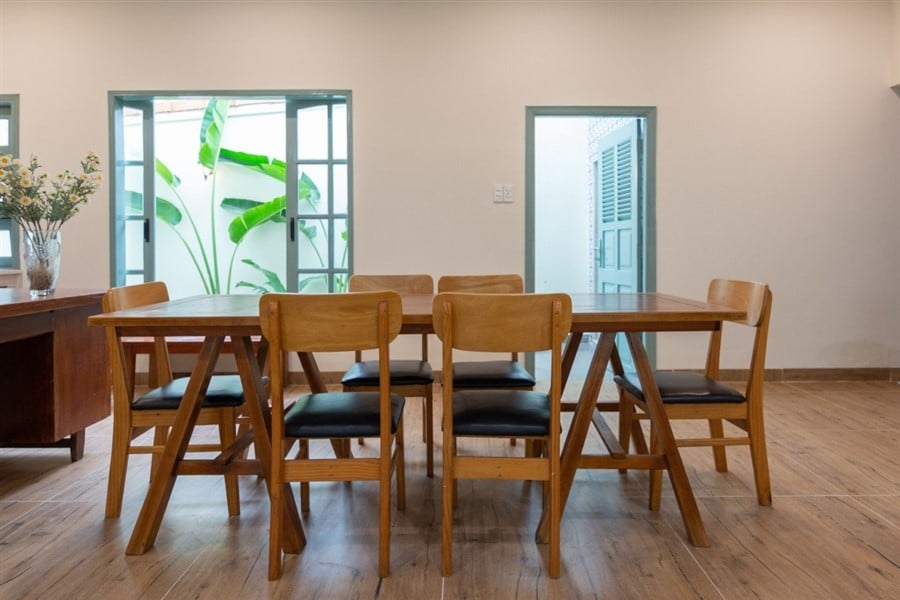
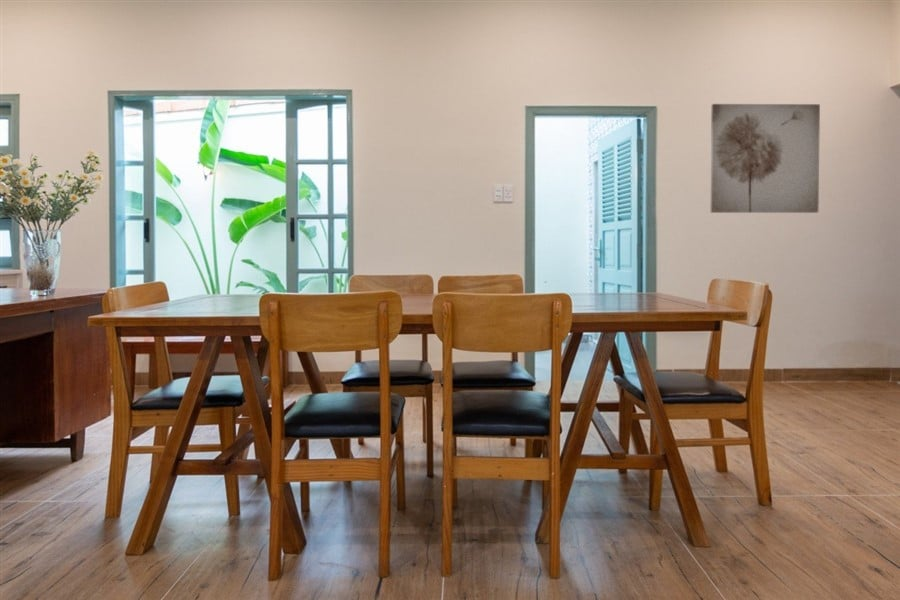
+ wall art [710,103,821,214]
